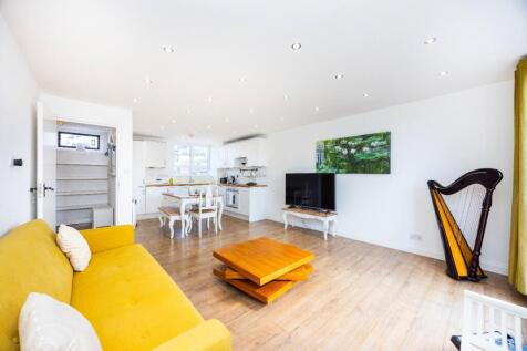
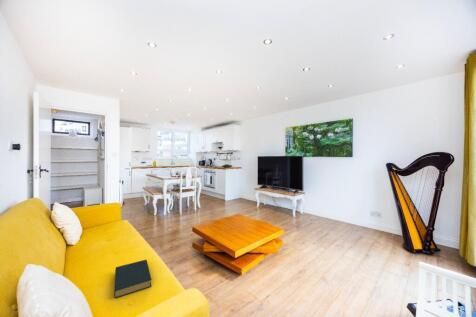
+ hardback book [113,259,152,299]
